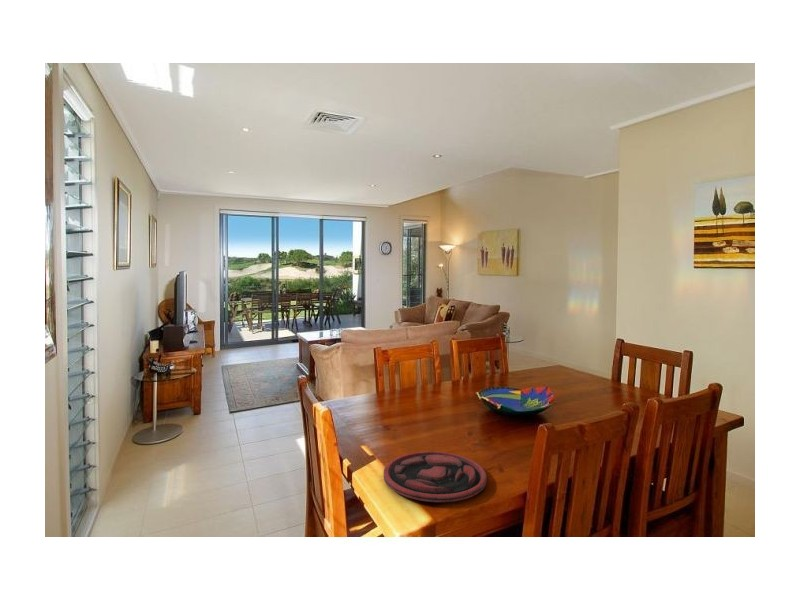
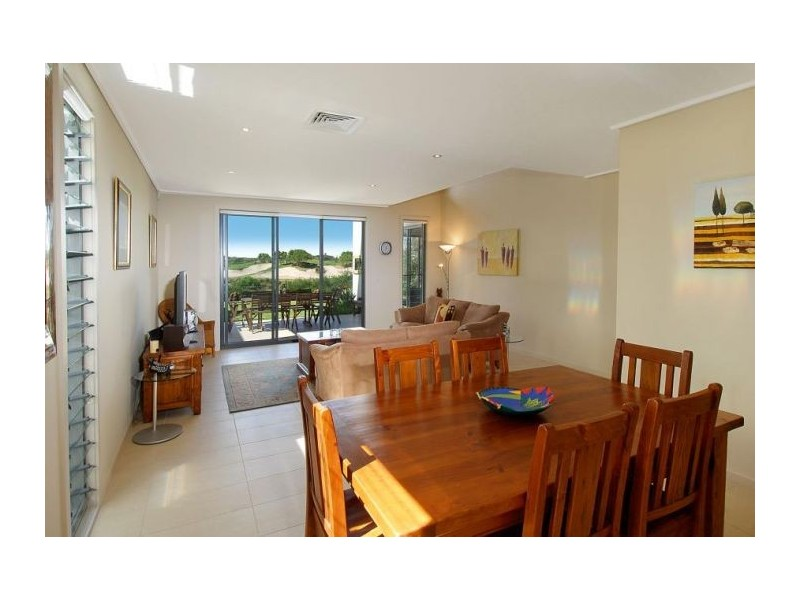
- plate [383,451,488,503]
